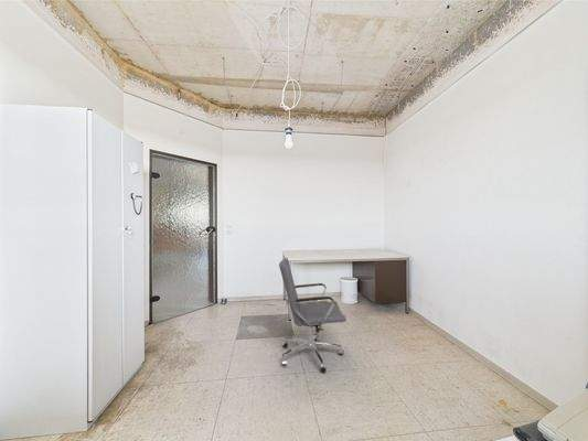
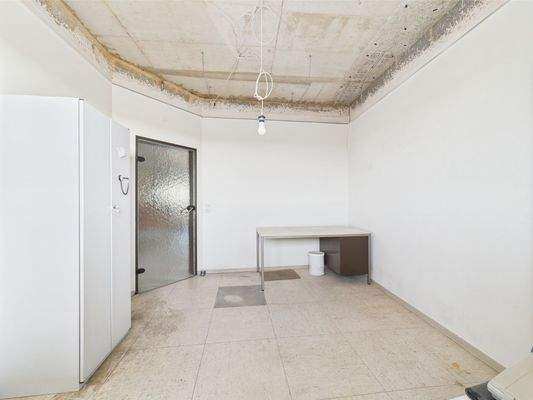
- office chair [278,257,348,374]
